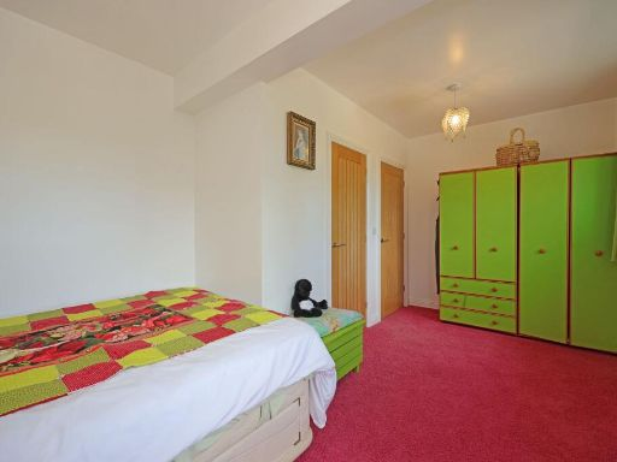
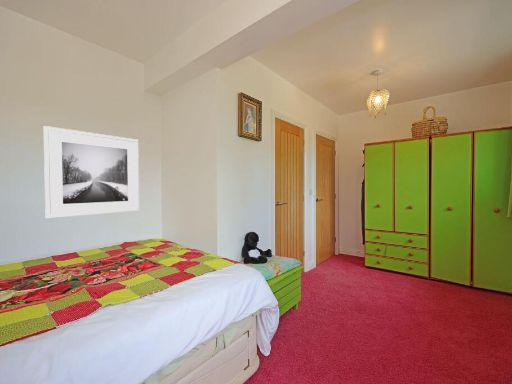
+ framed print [43,125,140,219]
